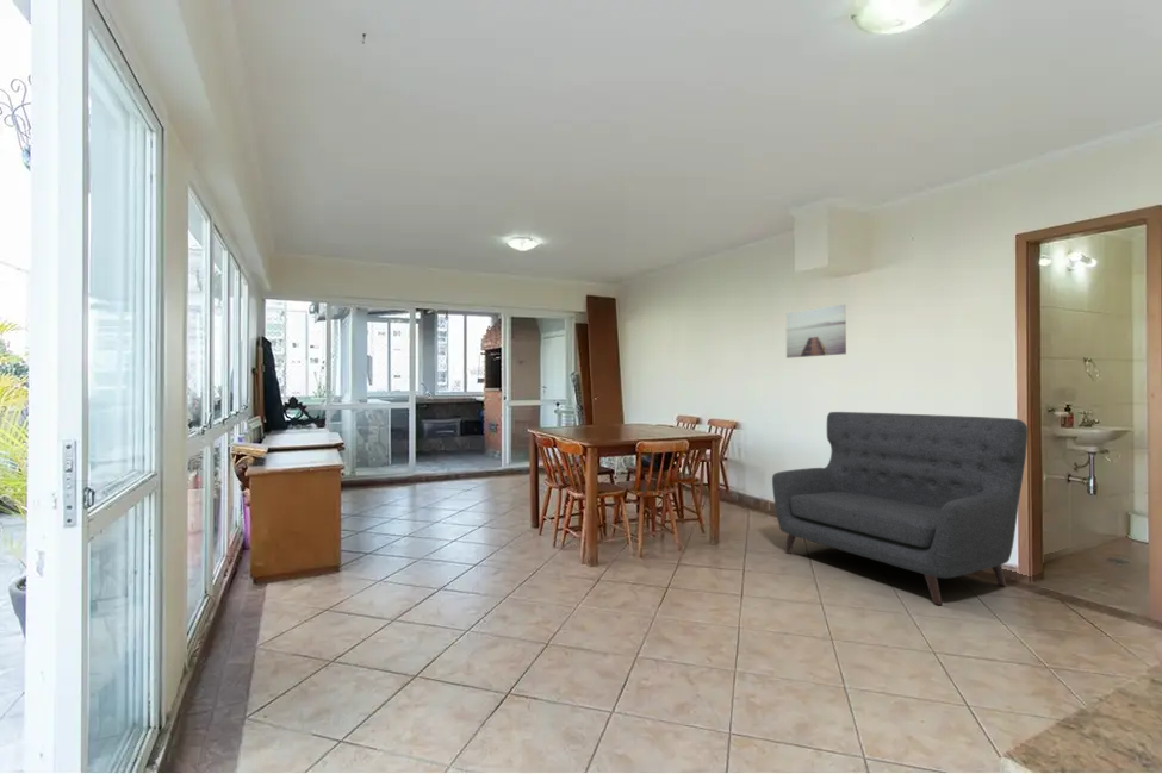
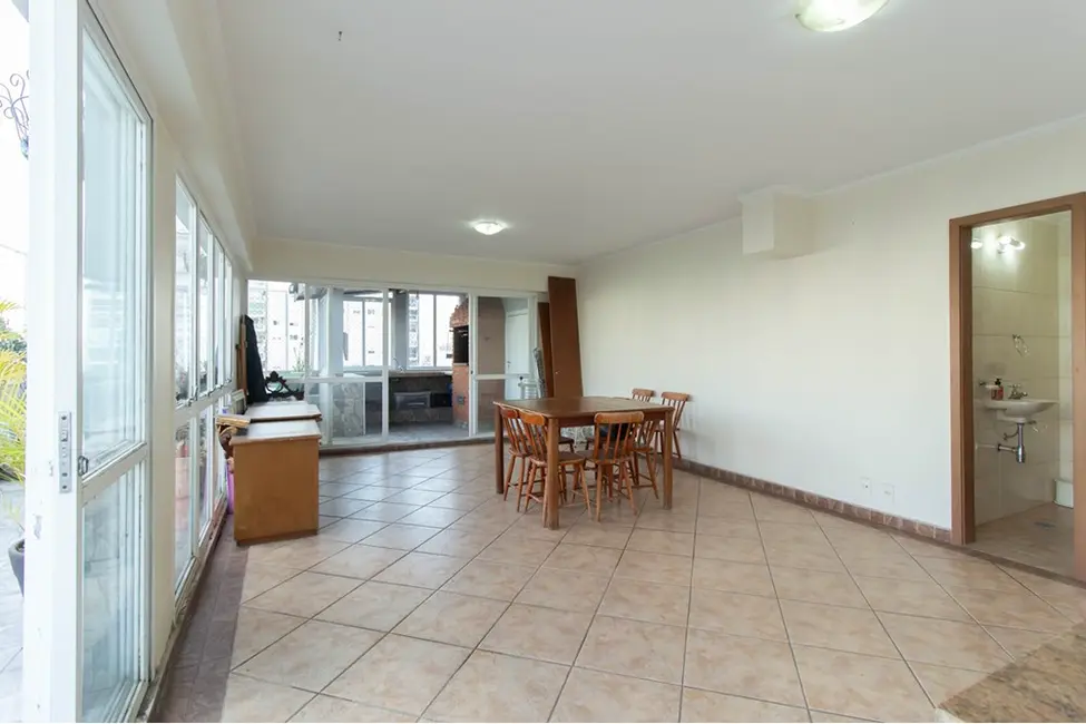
- sofa [771,411,1029,606]
- wall art [785,304,847,360]
